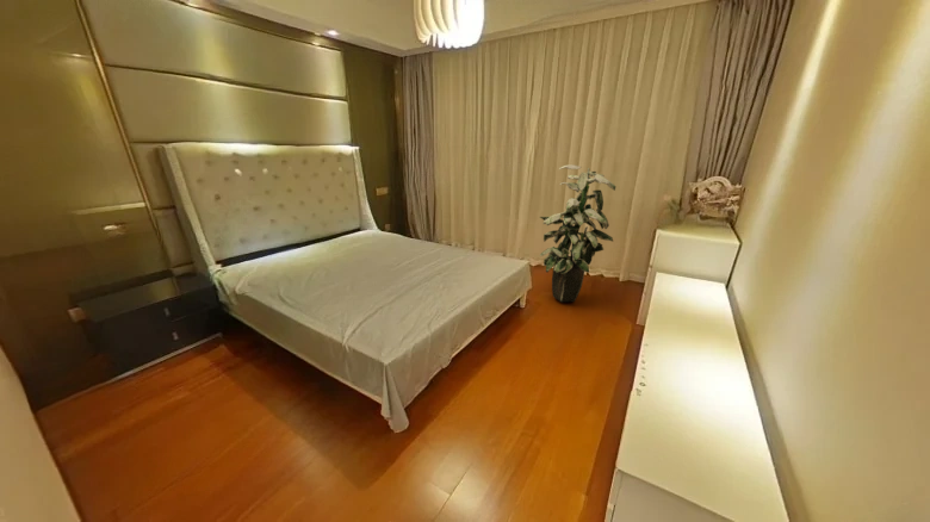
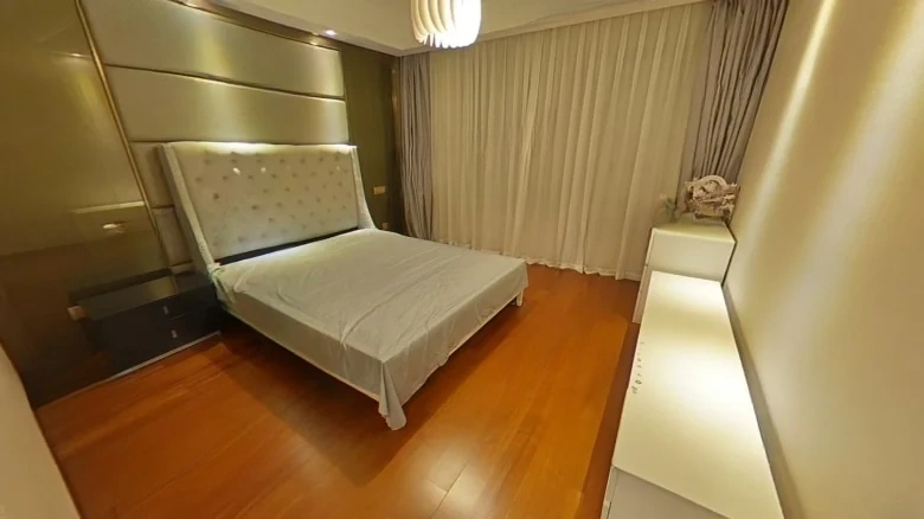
- indoor plant [539,163,616,303]
